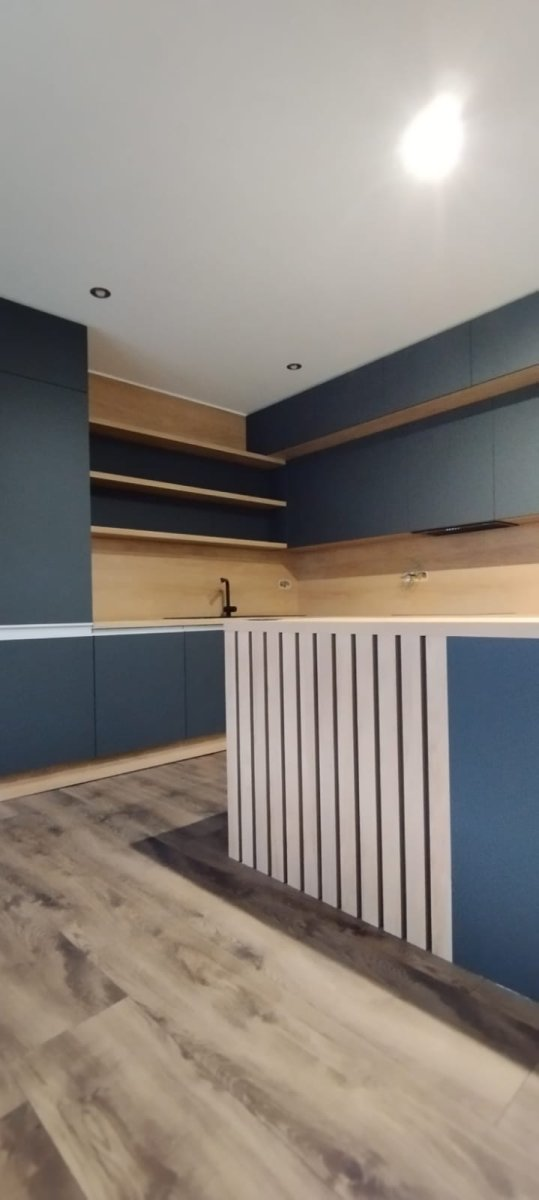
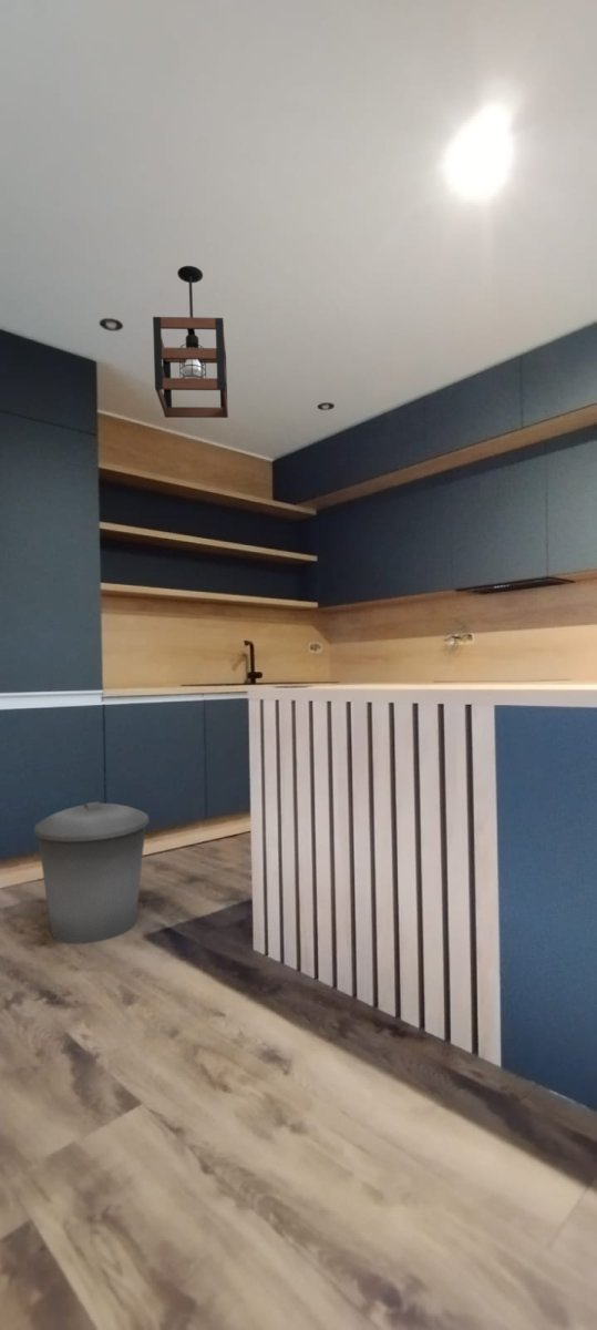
+ pendant light [152,265,229,419]
+ trash can [33,800,151,945]
